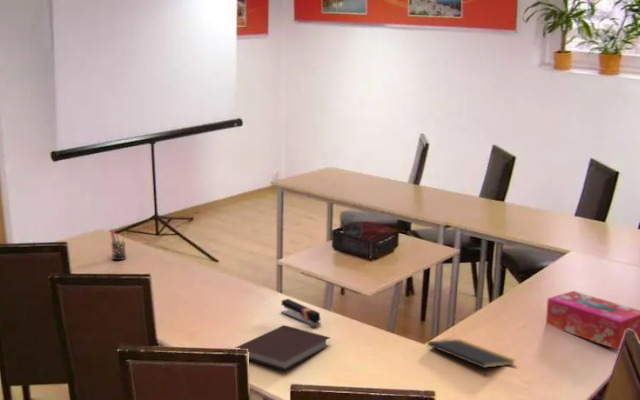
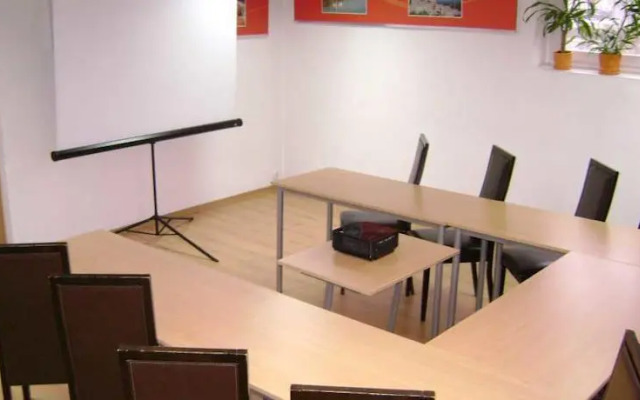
- notepad [426,338,516,378]
- stapler [280,298,322,327]
- tissue box [545,290,640,351]
- pen holder [109,230,127,261]
- notebook [234,324,331,372]
